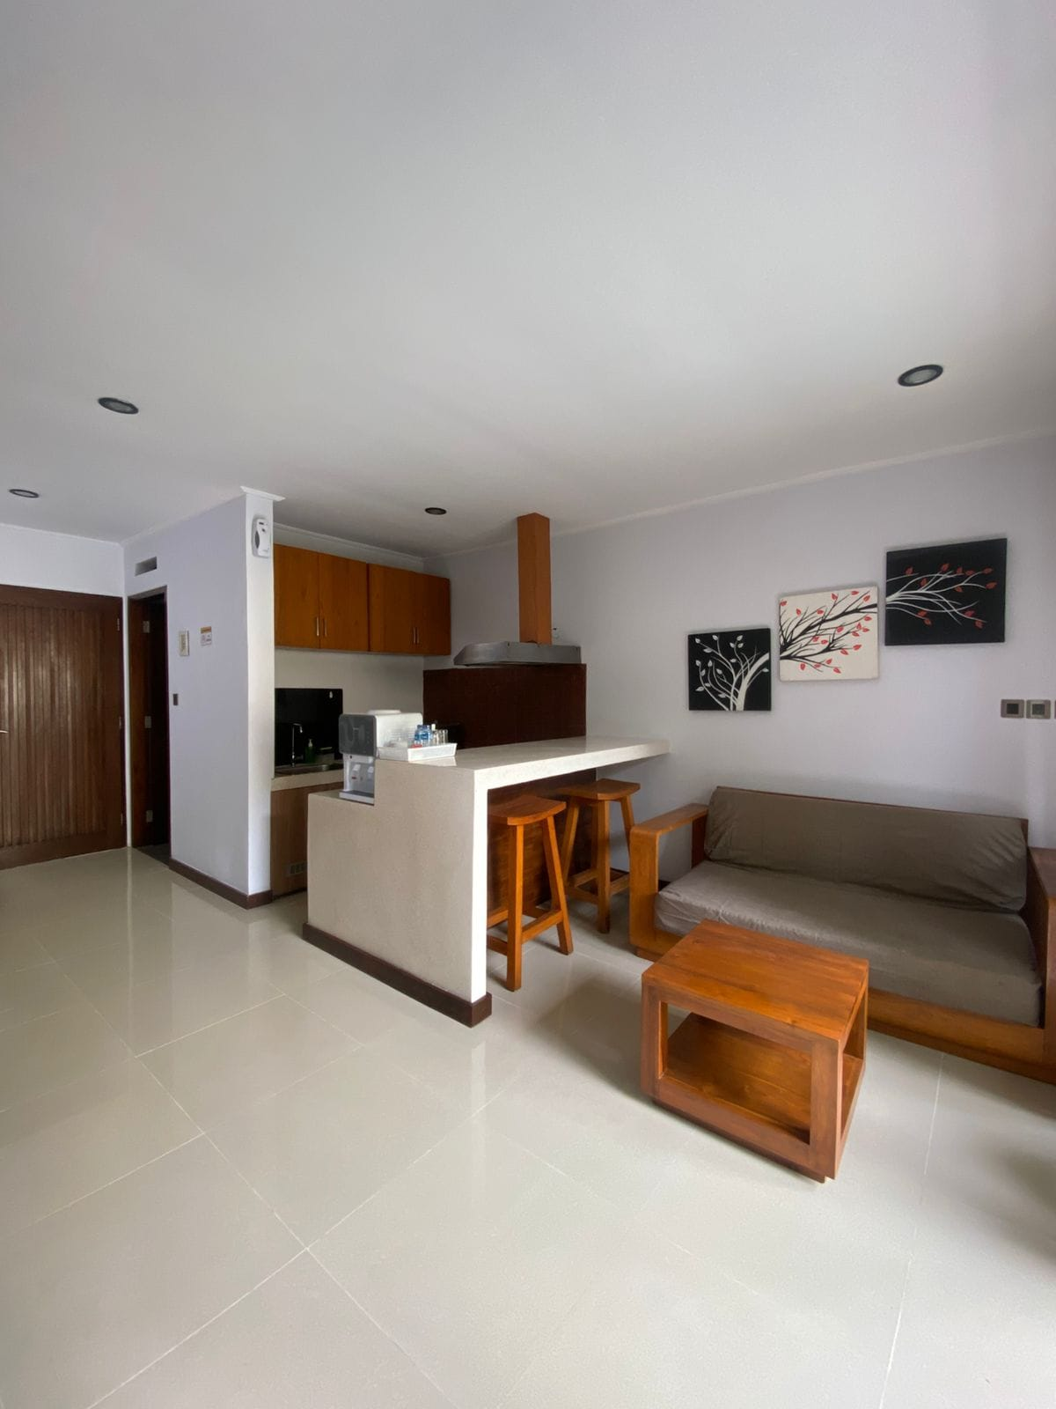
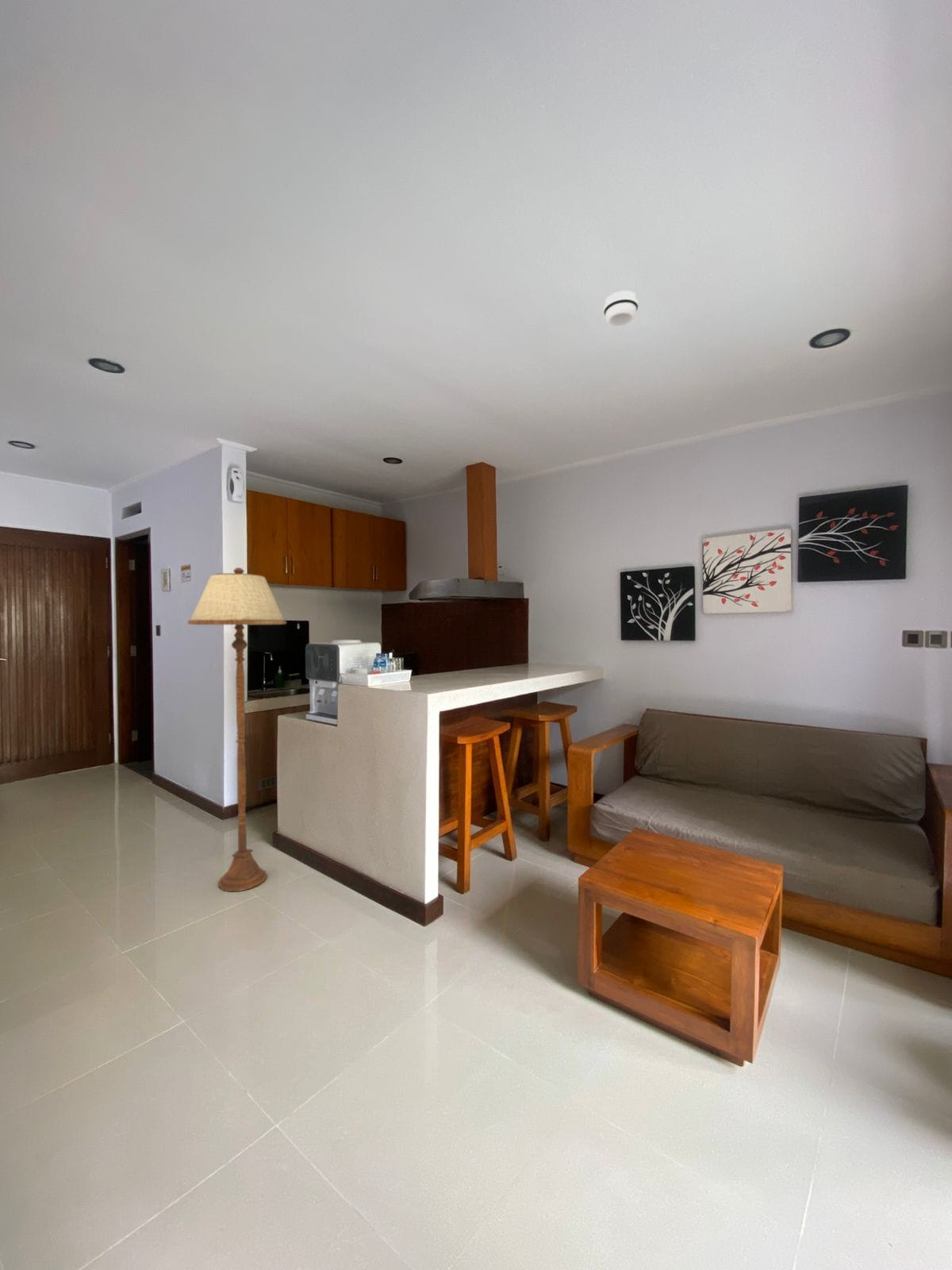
+ floor lamp [187,567,287,892]
+ smoke detector [603,290,639,327]
